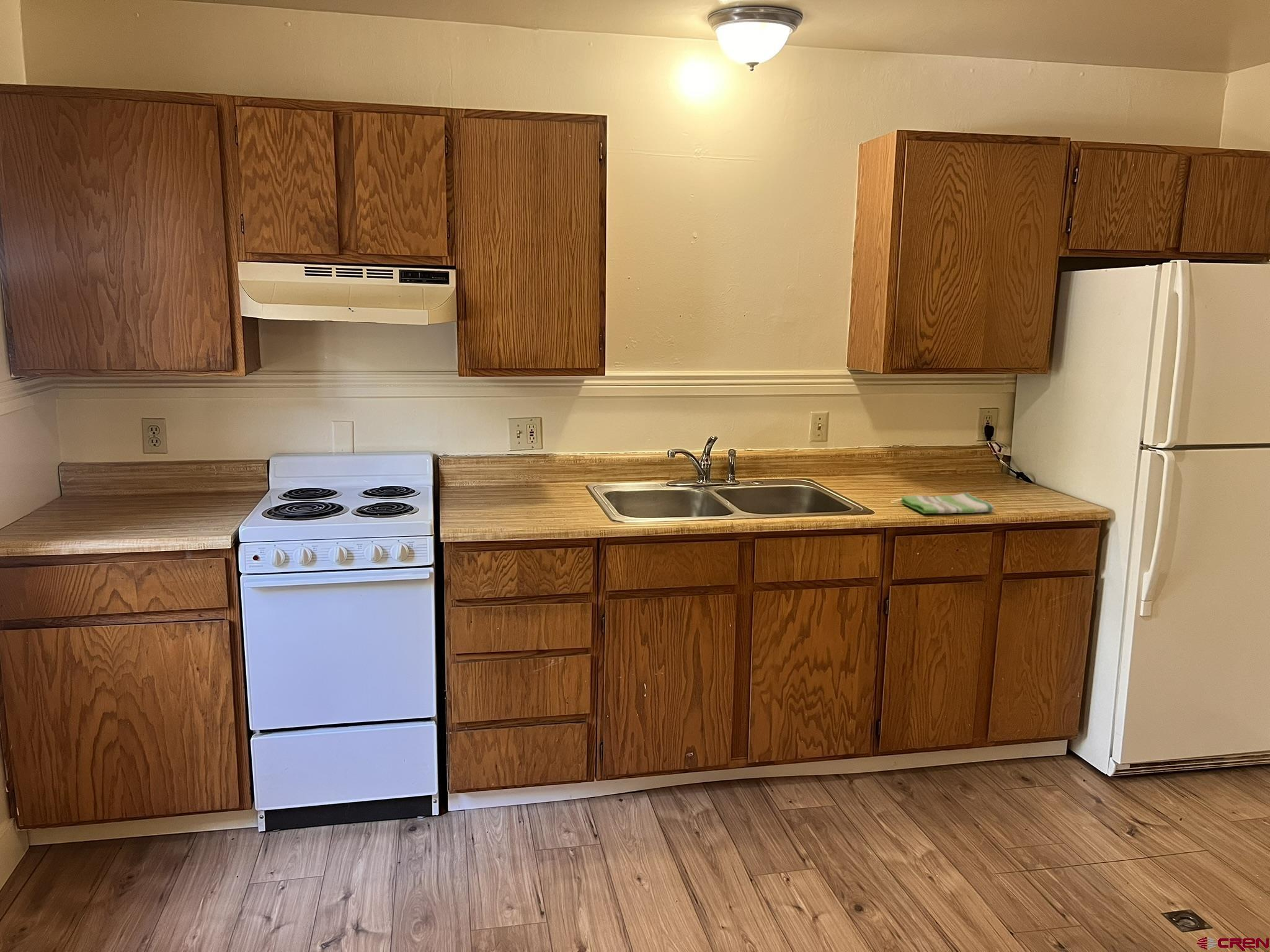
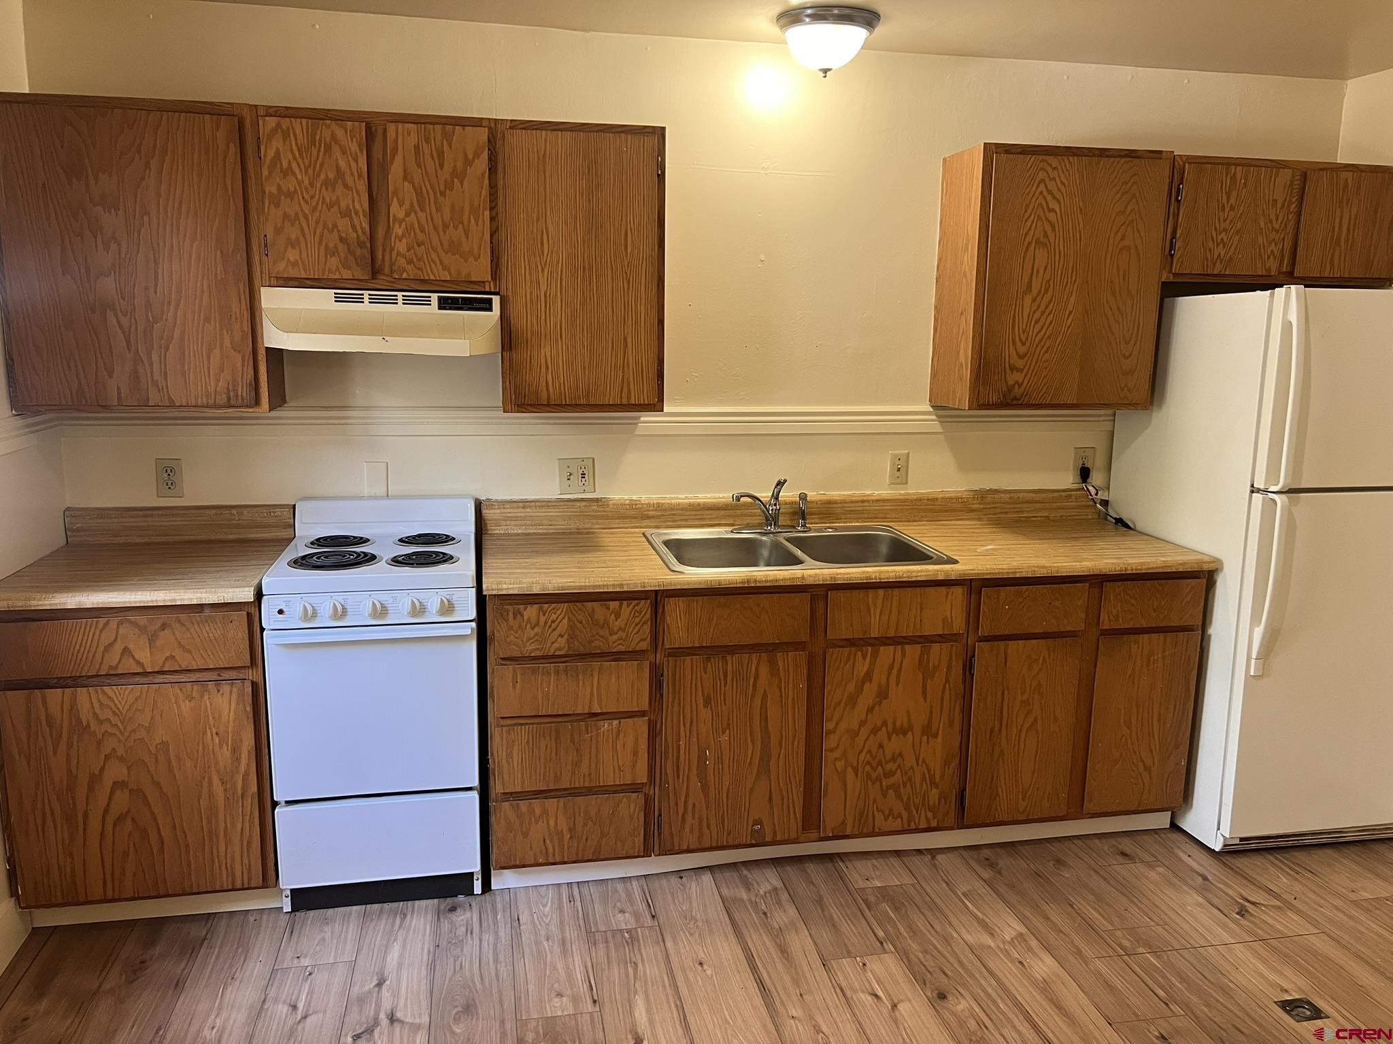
- dish towel [900,492,995,514]
